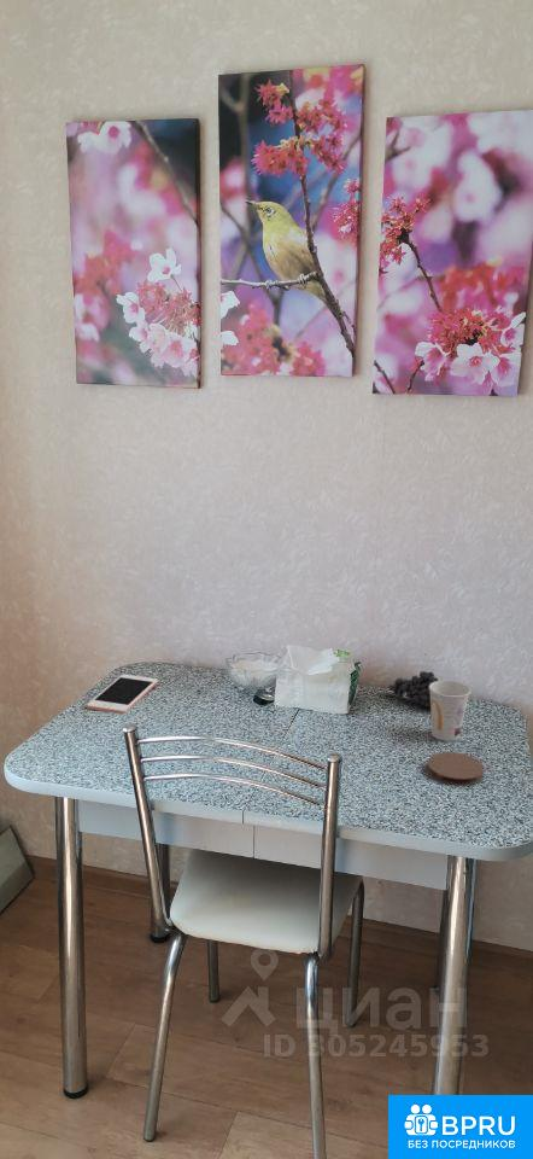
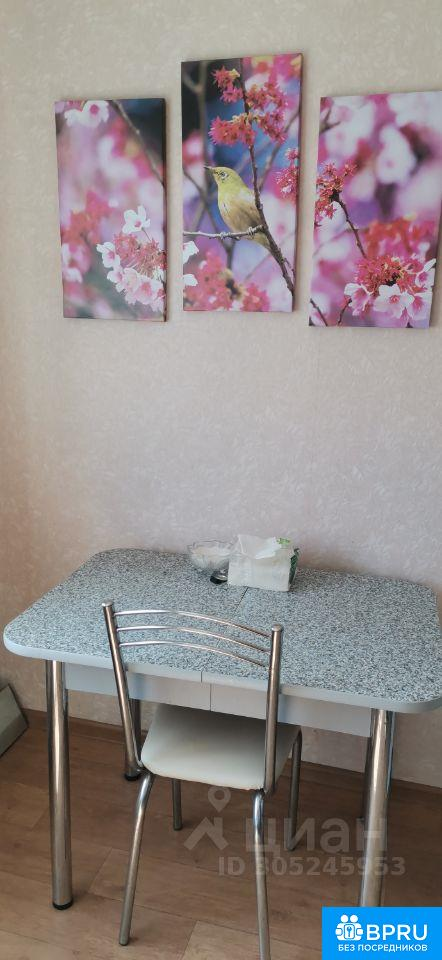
- coaster [426,751,486,787]
- fruit [388,670,439,709]
- cup [429,680,472,742]
- cell phone [86,674,159,715]
